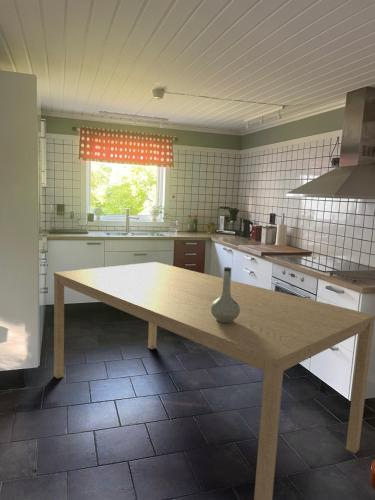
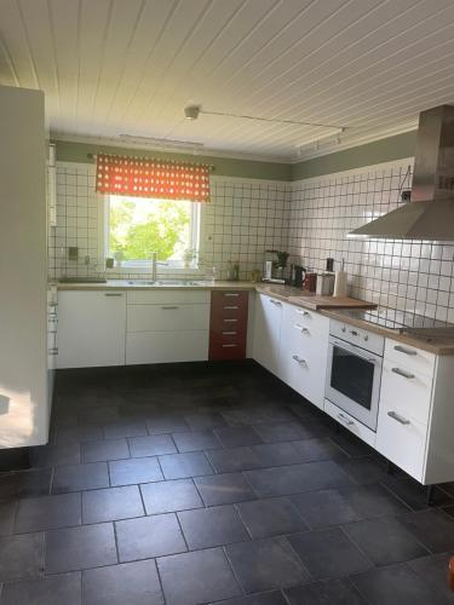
- dining table [53,261,375,500]
- vase [211,266,240,324]
